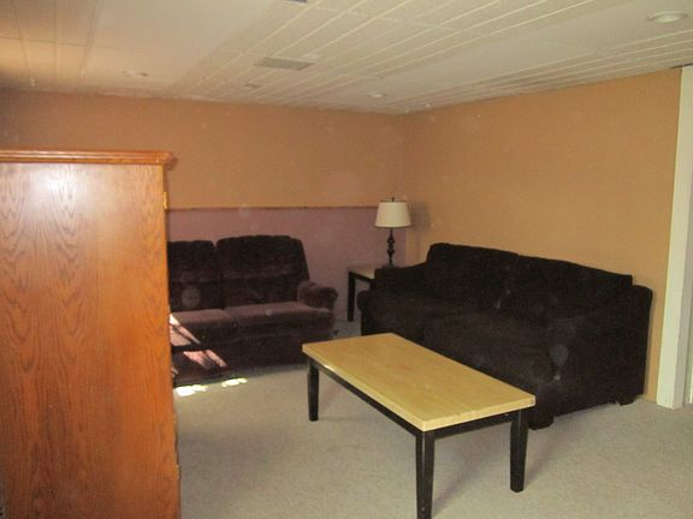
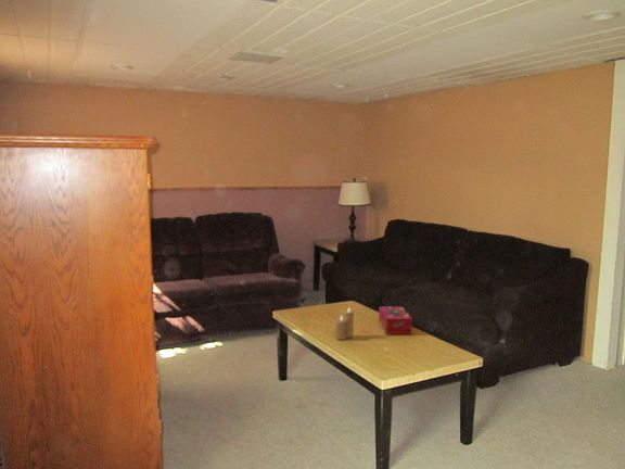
+ tissue box [378,305,413,335]
+ candle [334,306,355,341]
